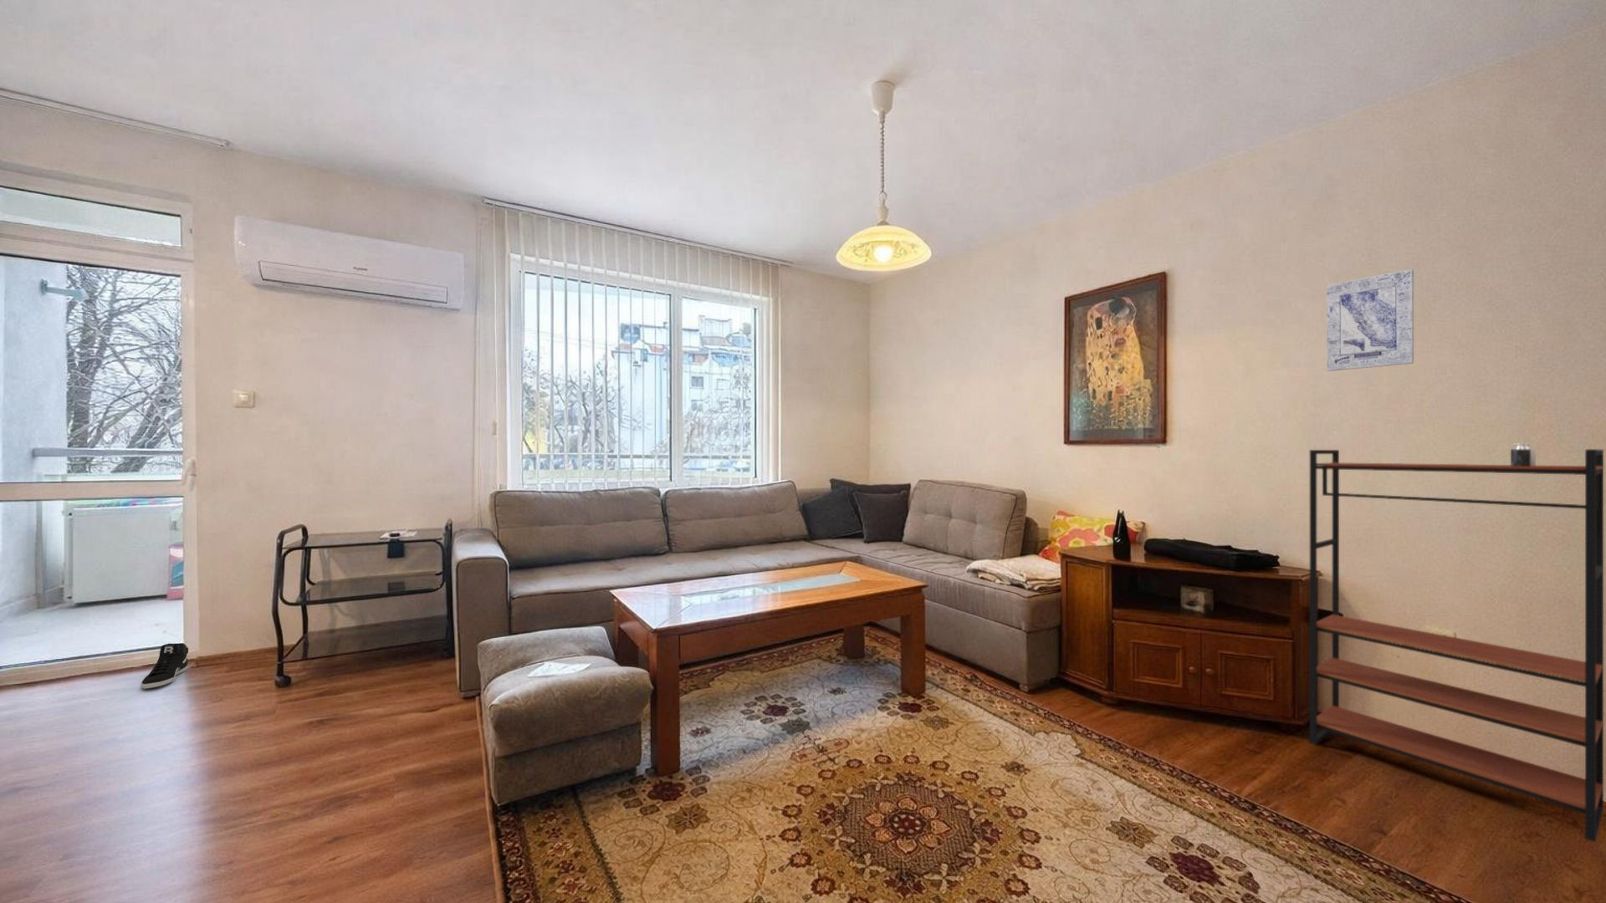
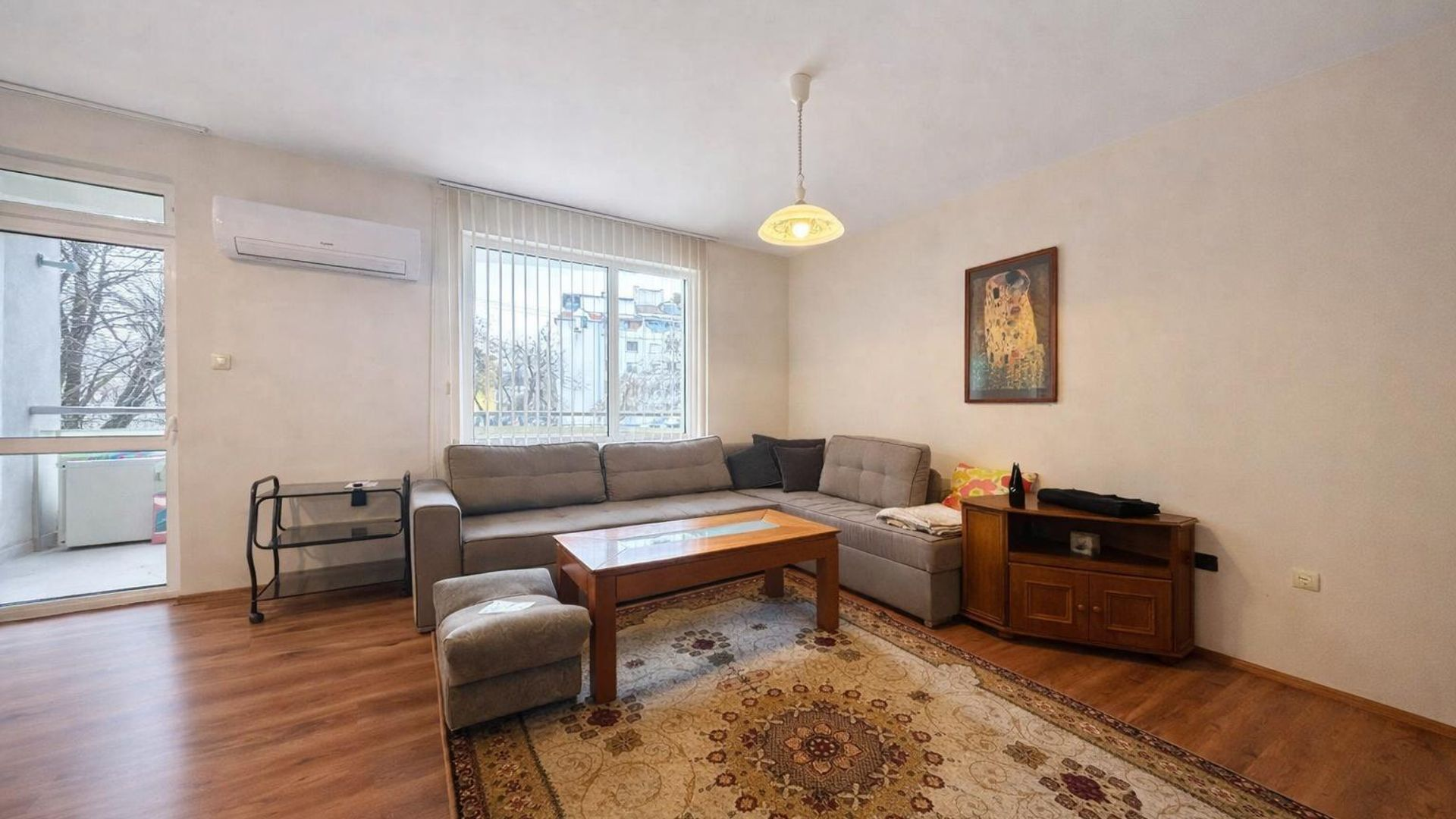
- wall art [1326,268,1414,372]
- sneaker [140,642,189,690]
- candle [1508,442,1537,466]
- bookshelf [1309,448,1604,842]
